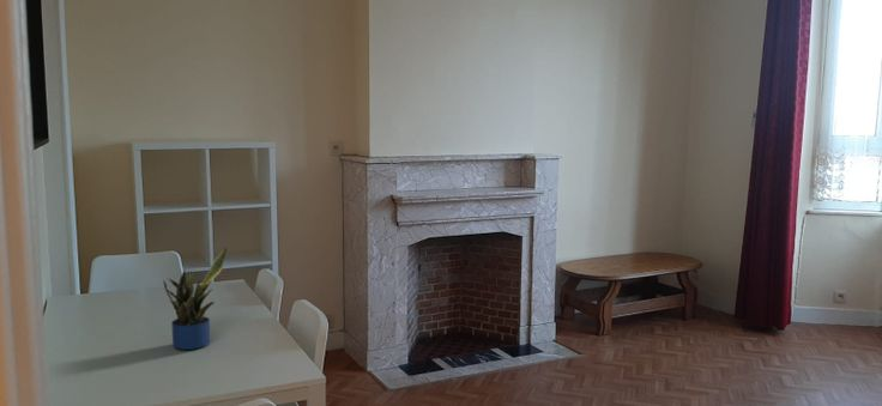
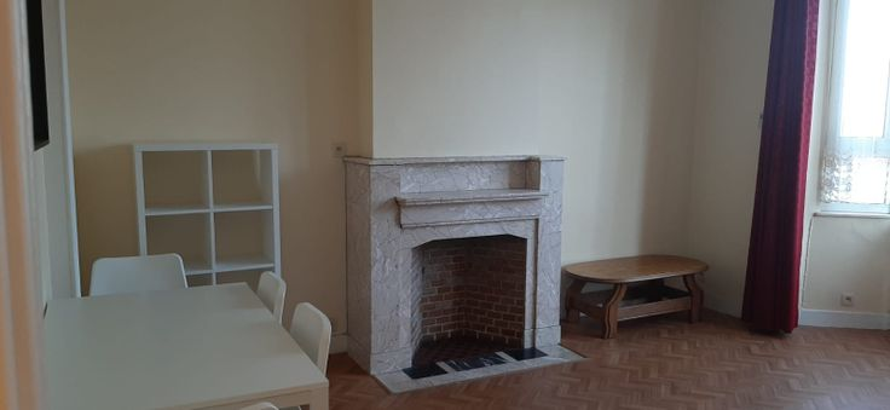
- potted plant [162,247,228,351]
